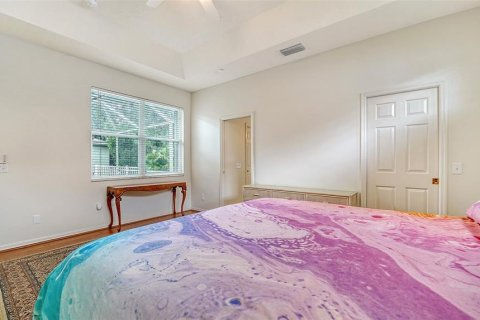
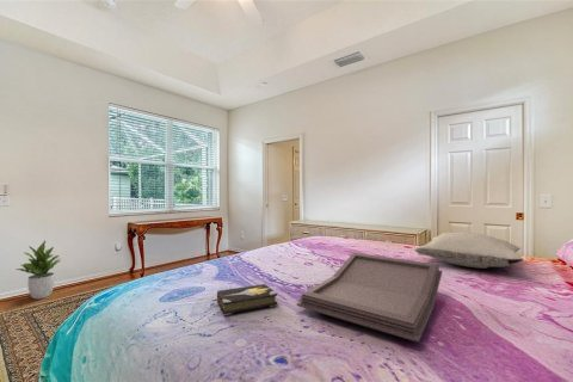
+ pillow [414,232,525,270]
+ potted plant [14,240,62,301]
+ hardback book [210,283,279,316]
+ serving tray [296,252,443,343]
